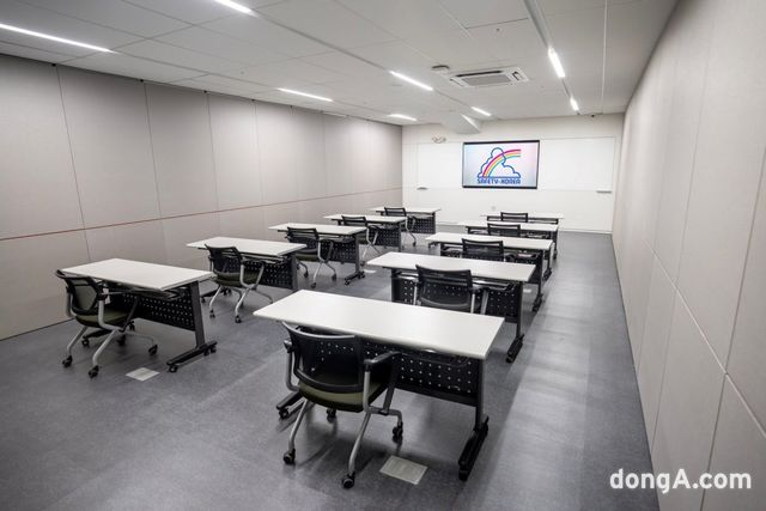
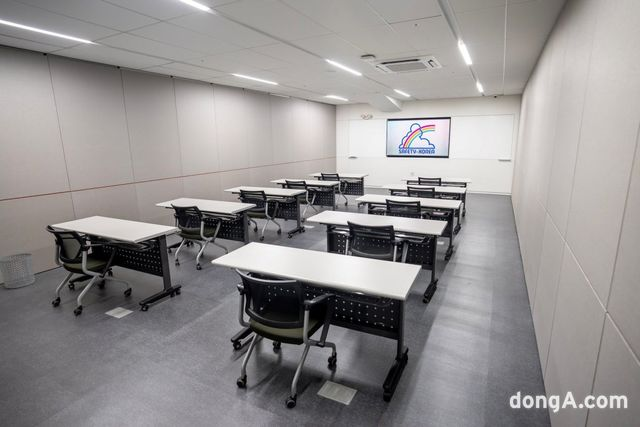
+ waste bin [0,252,36,289]
